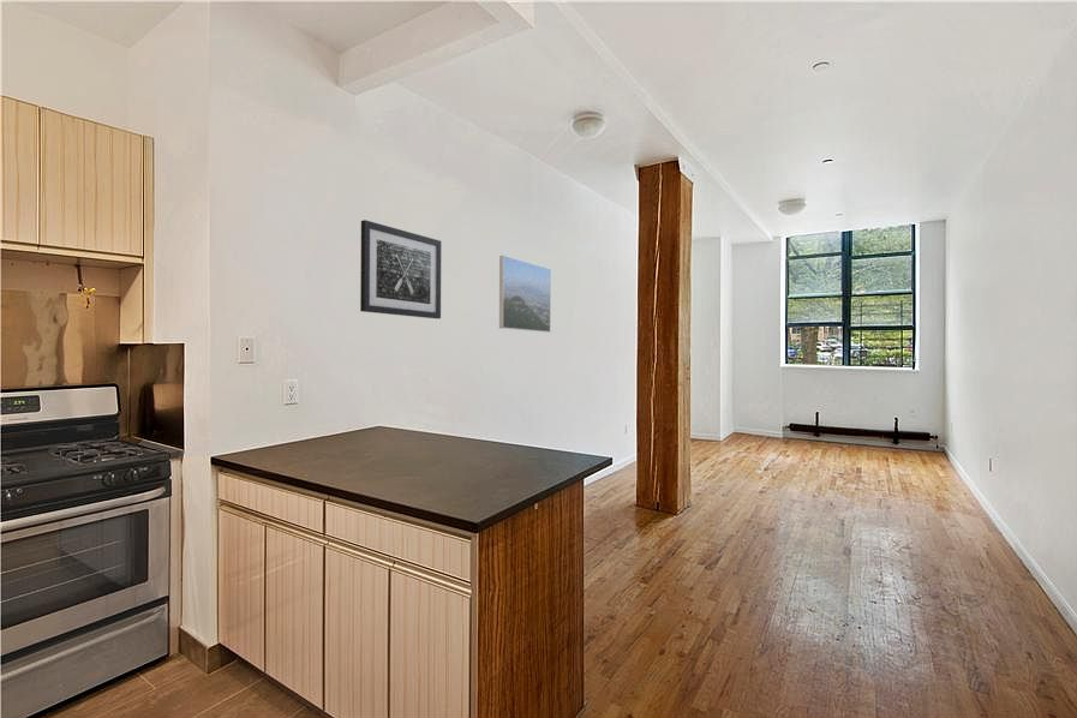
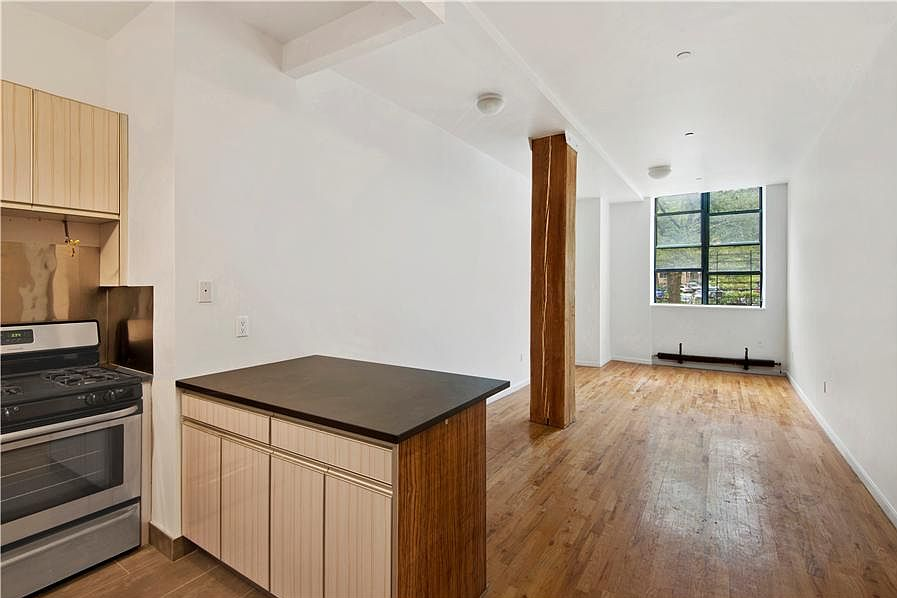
- wall art [359,219,443,319]
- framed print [498,255,552,334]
